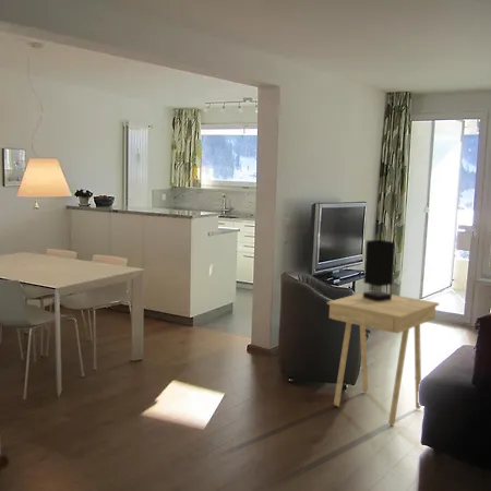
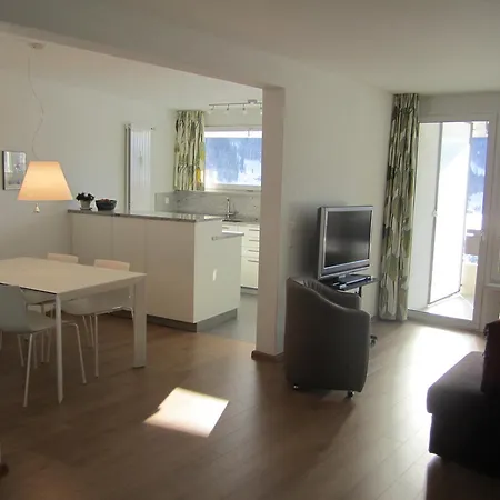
- side table [326,290,440,427]
- table lamp [362,239,396,301]
